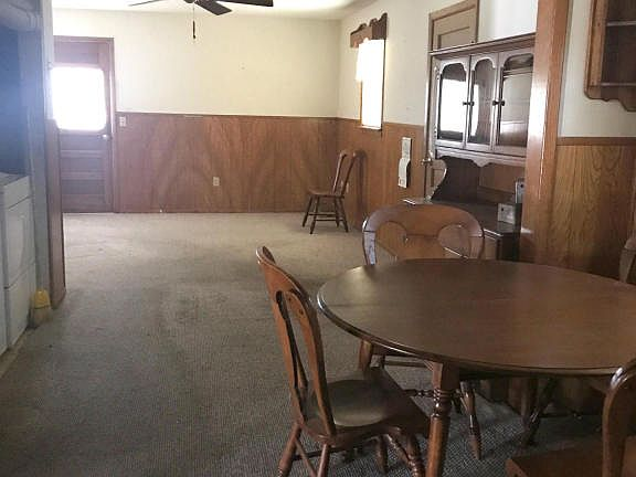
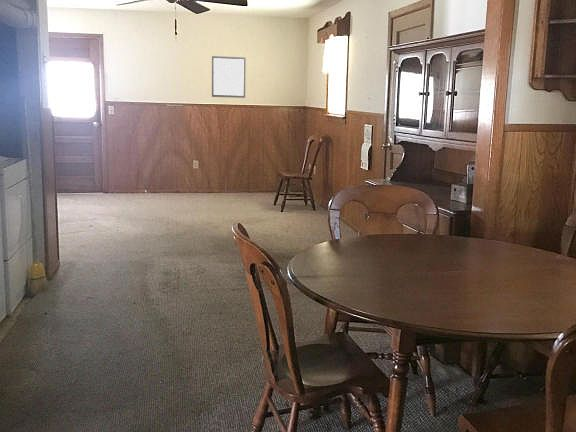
+ wall art [211,55,247,99]
